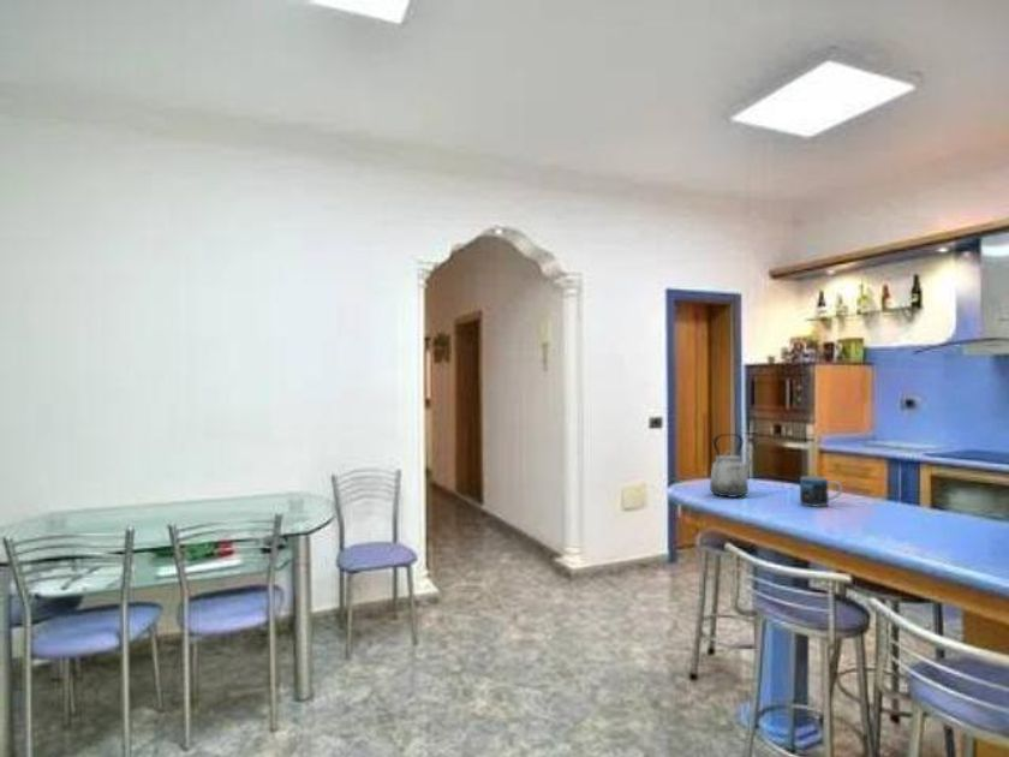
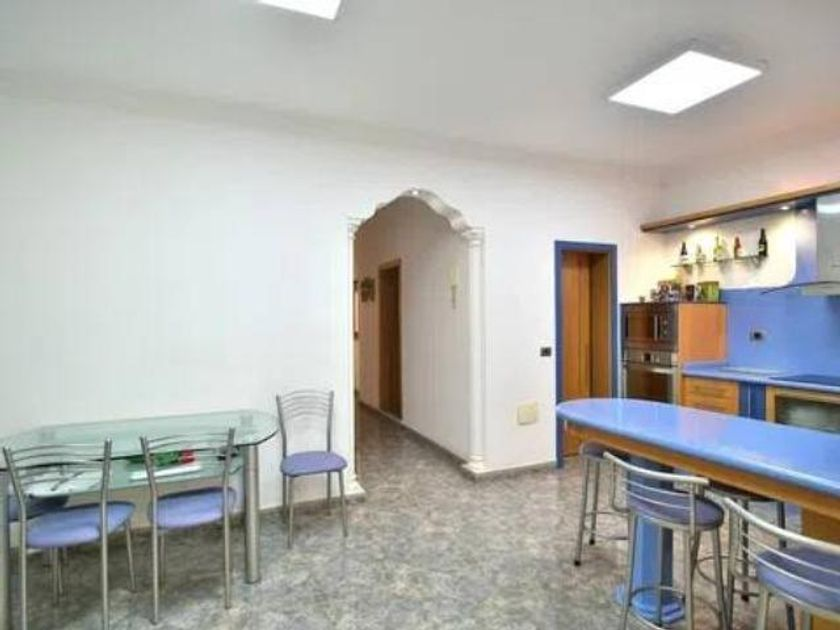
- kettle [709,433,754,497]
- mug [799,475,843,508]
